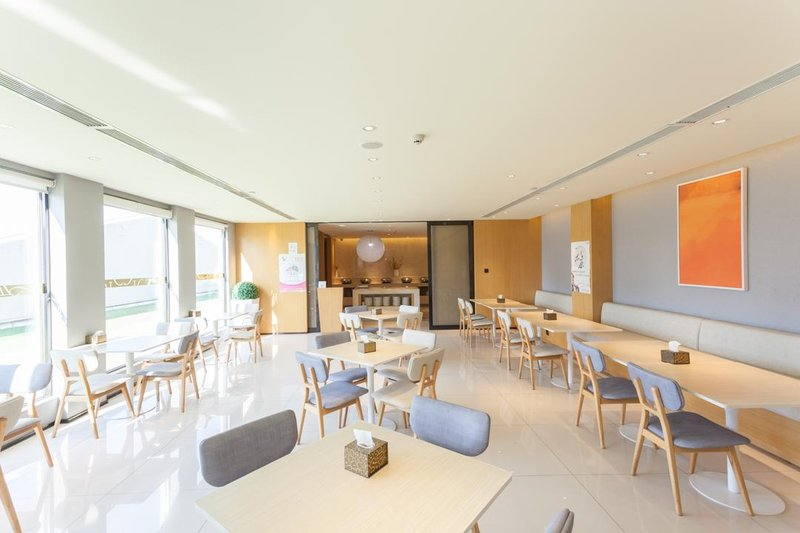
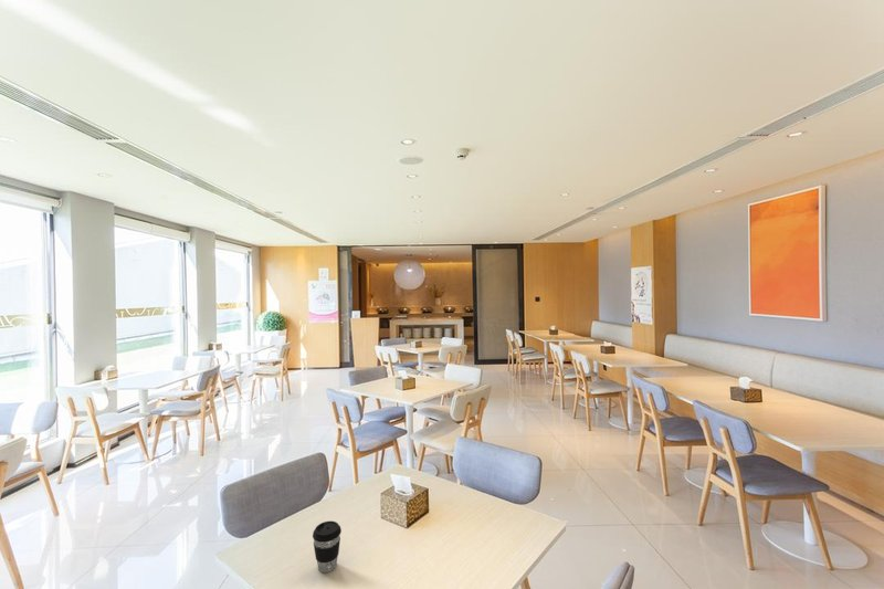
+ coffee cup [312,520,343,574]
